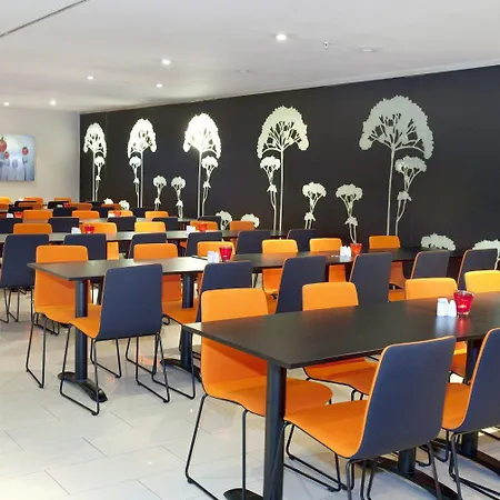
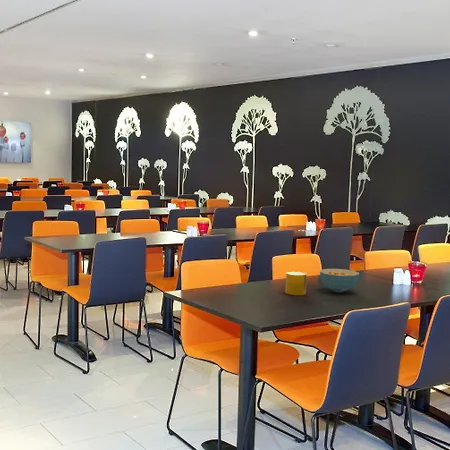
+ cereal bowl [319,268,360,293]
+ cup [284,270,308,296]
